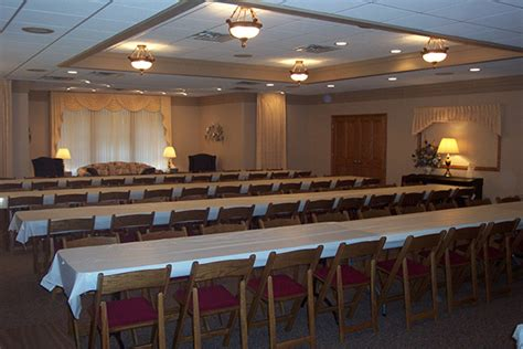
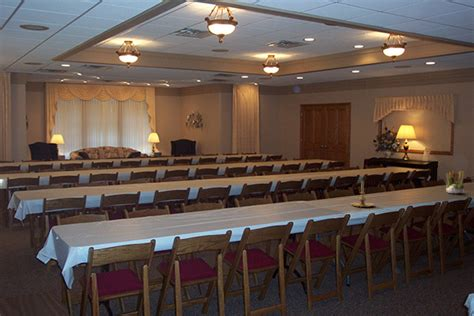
+ flower arrangement [445,170,465,195]
+ candle holder [350,180,375,208]
